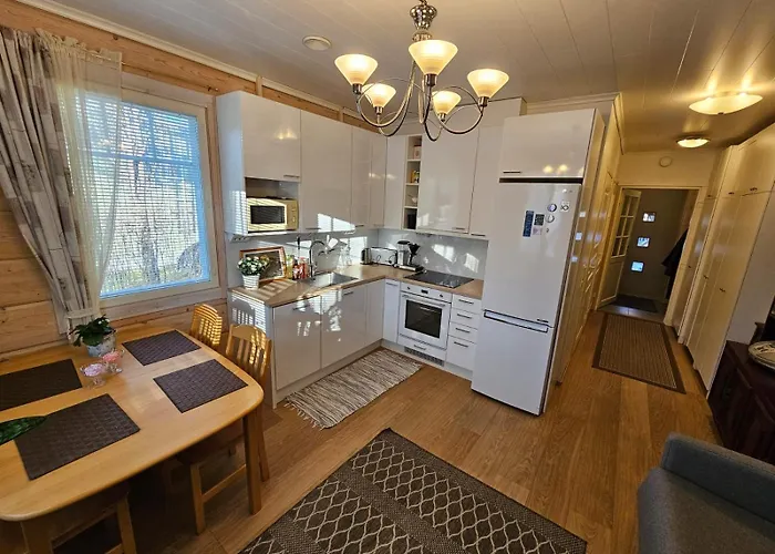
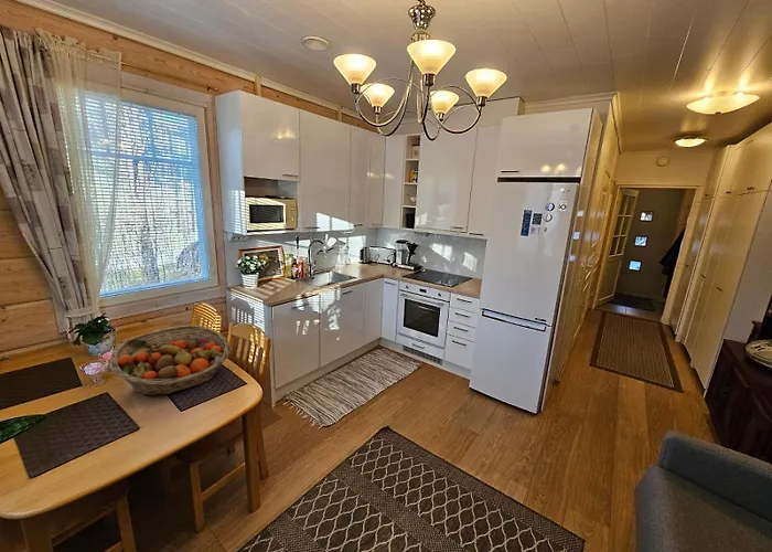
+ fruit basket [109,325,230,396]
